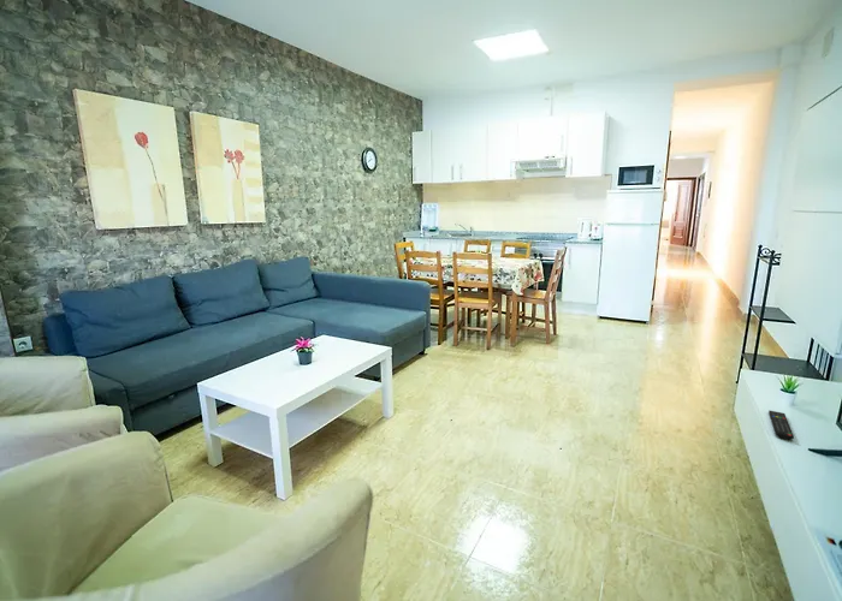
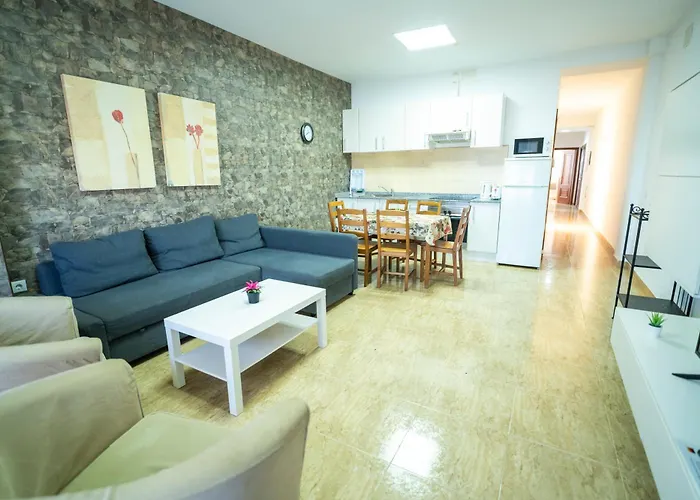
- remote control [767,409,795,440]
